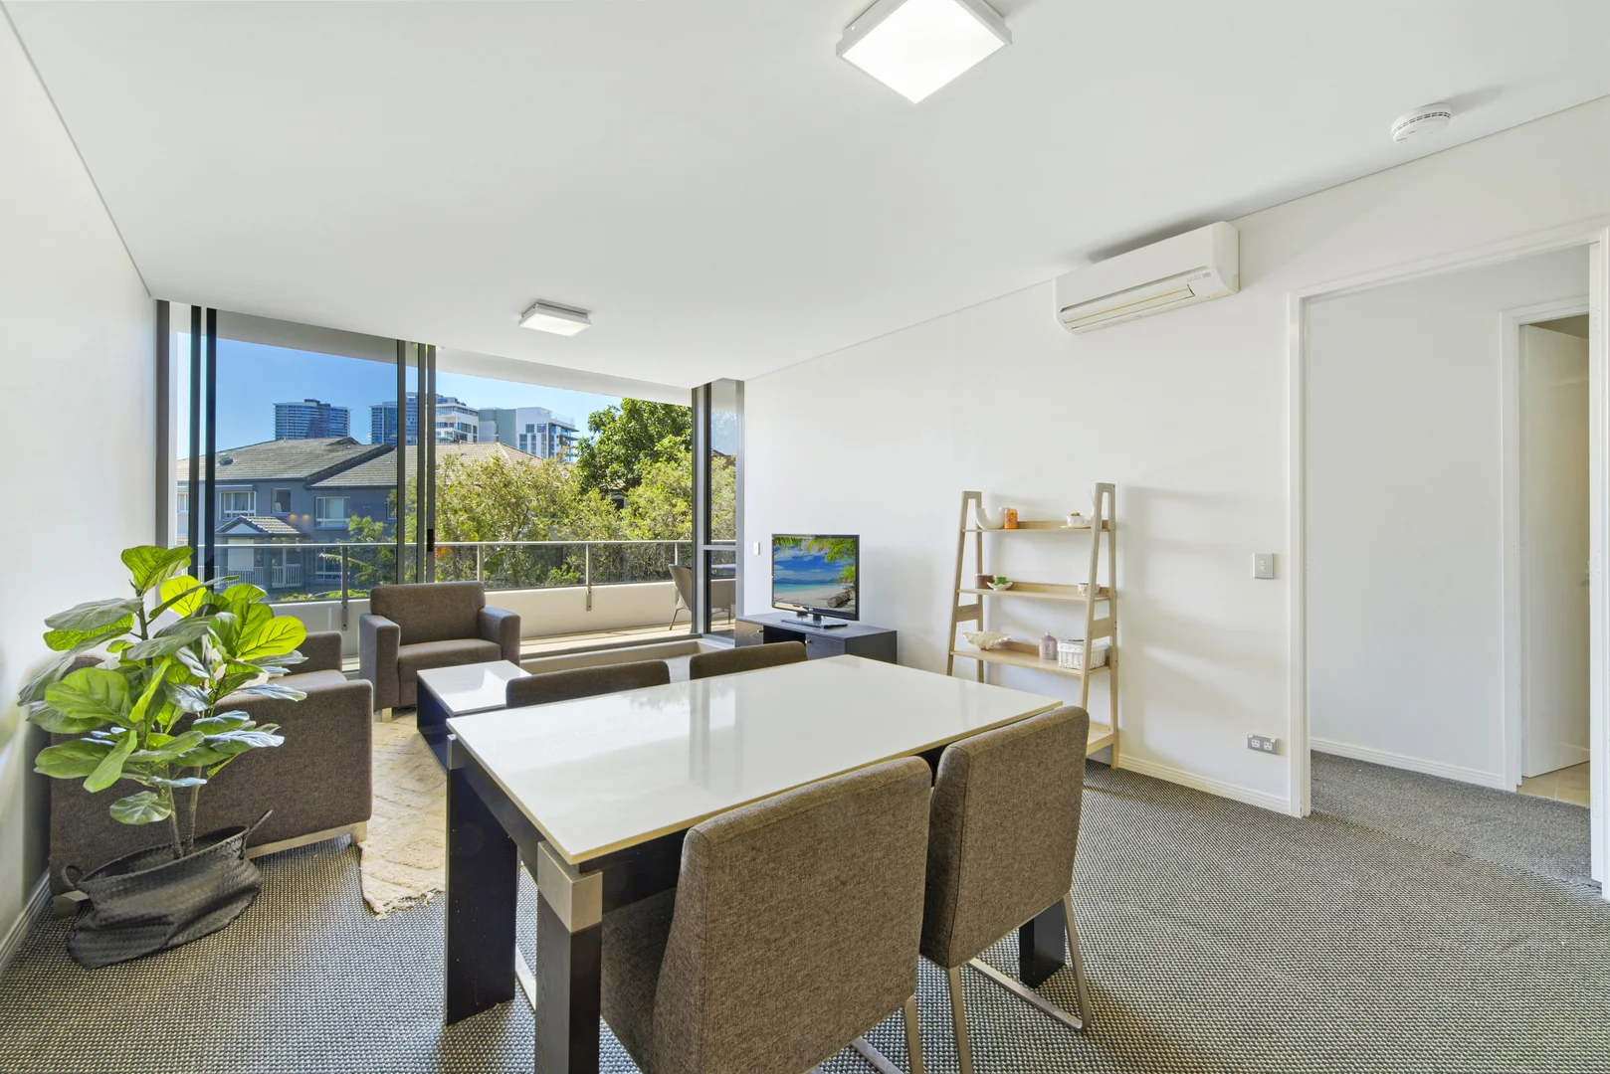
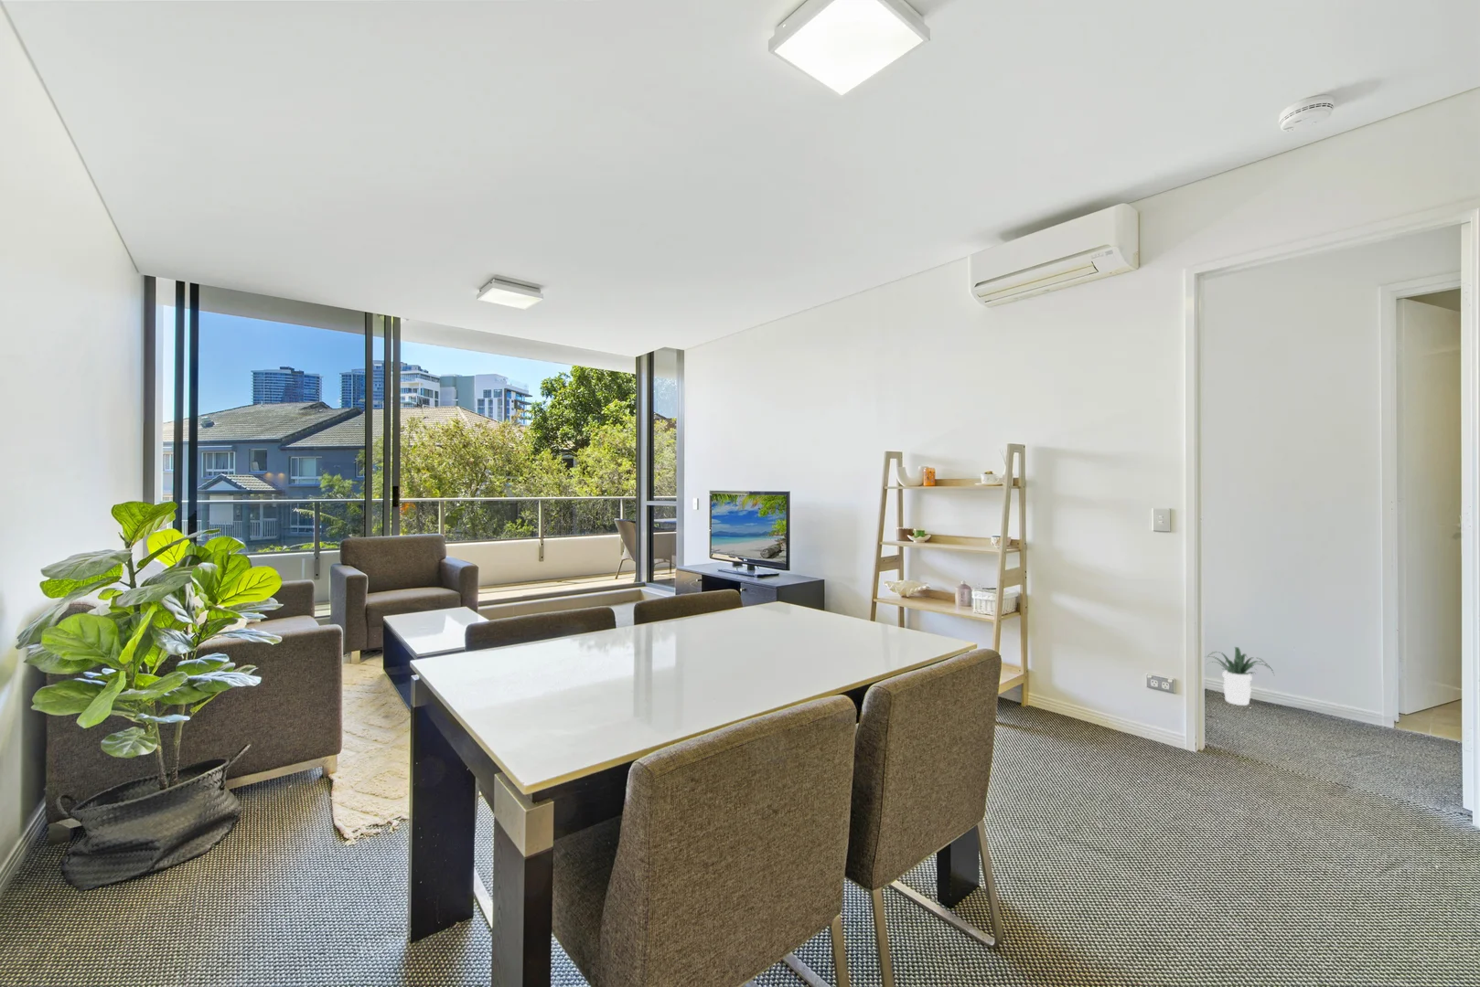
+ potted plant [1204,647,1275,706]
